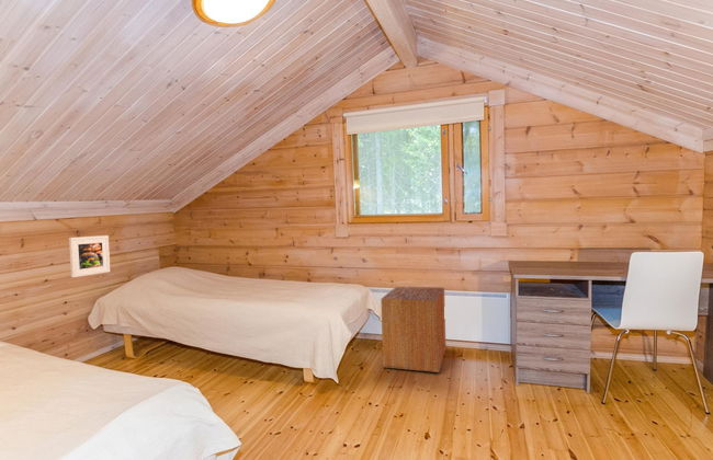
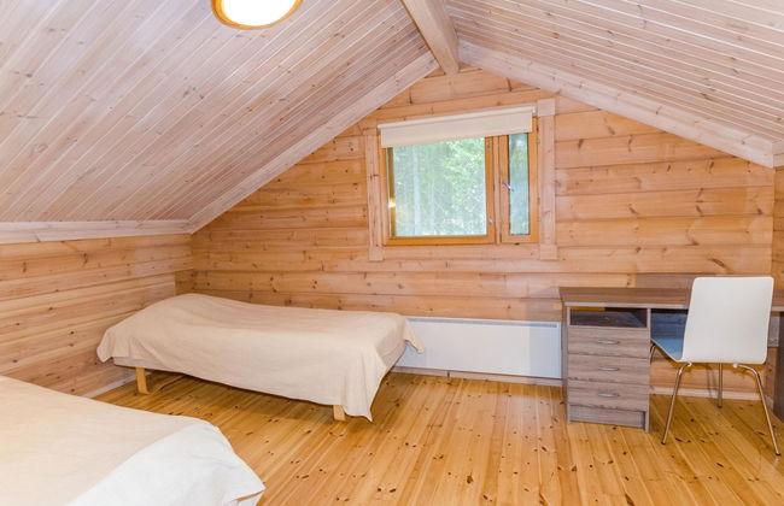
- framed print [68,234,111,278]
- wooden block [380,286,446,373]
